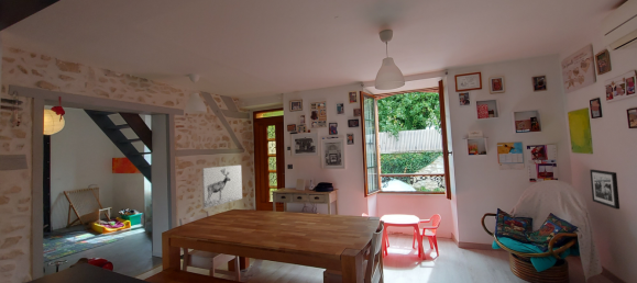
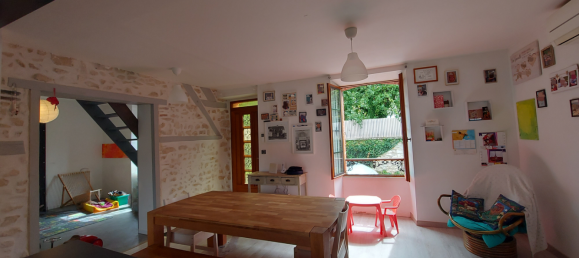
- picture frame [589,169,620,211]
- wall art [201,165,243,210]
